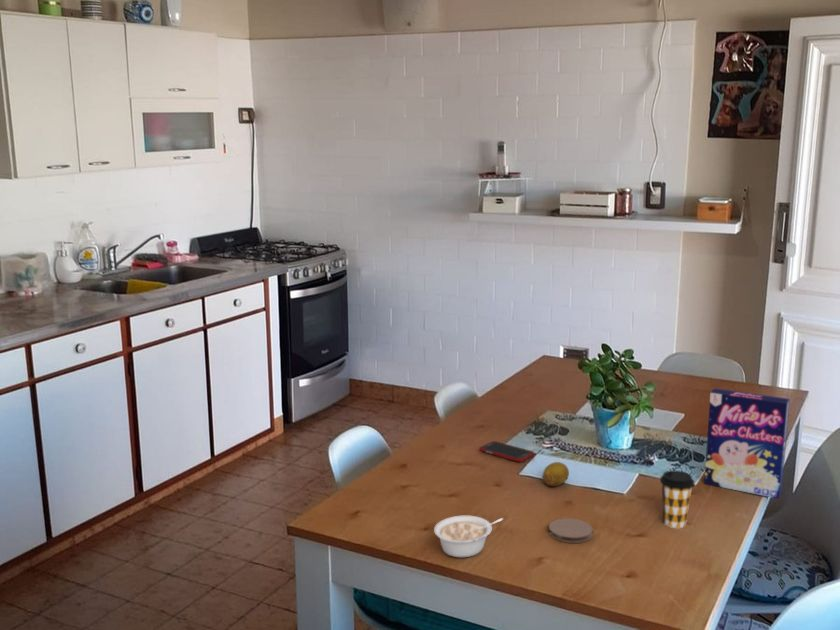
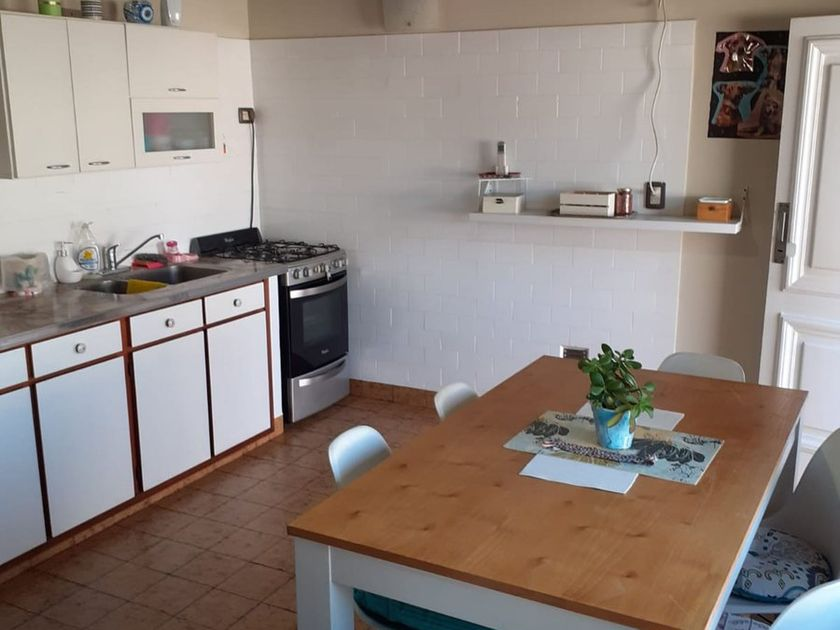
- coffee cup [659,470,695,529]
- cell phone [478,440,535,463]
- coaster [548,517,594,544]
- fruit [542,461,570,488]
- cereal box [703,387,791,499]
- legume [433,515,504,558]
